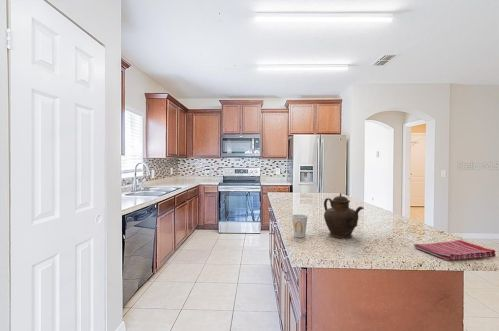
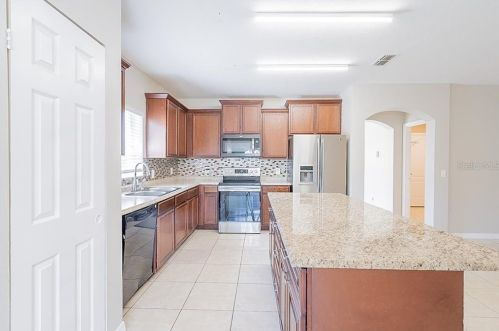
- cup [291,213,309,239]
- dish towel [413,239,497,262]
- teapot [323,192,365,239]
